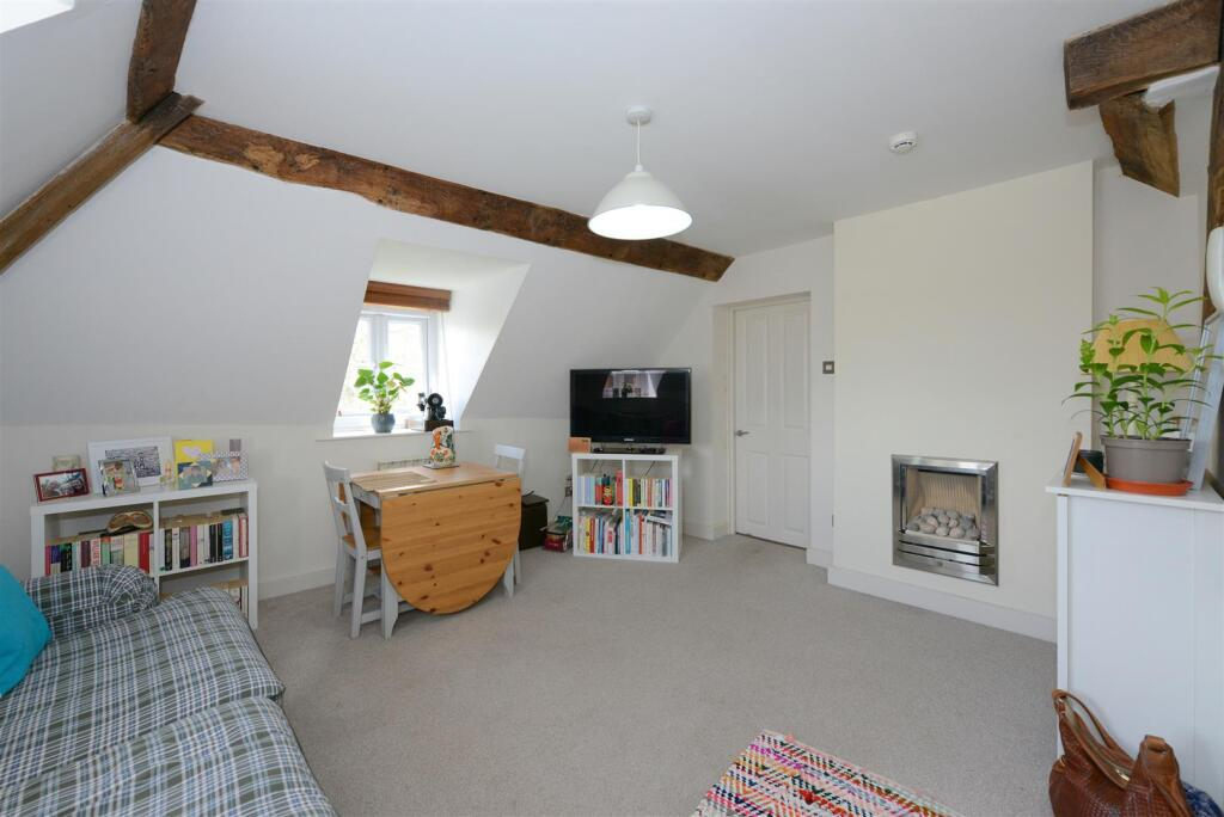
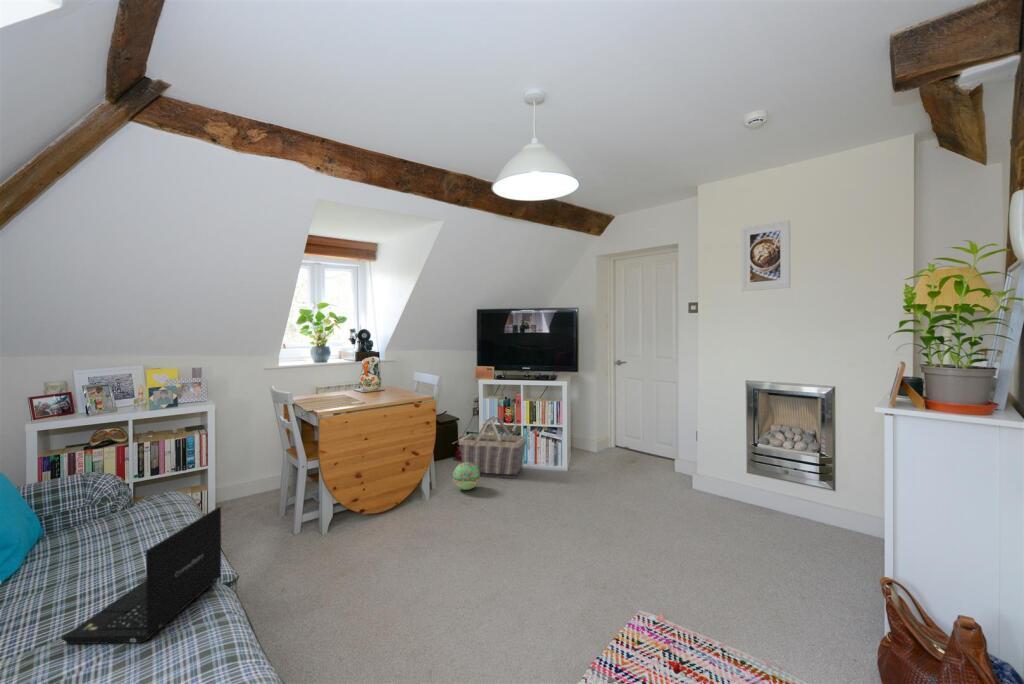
+ basket [458,415,527,479]
+ laptop [60,506,223,645]
+ ball [452,462,481,491]
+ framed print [740,219,791,292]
